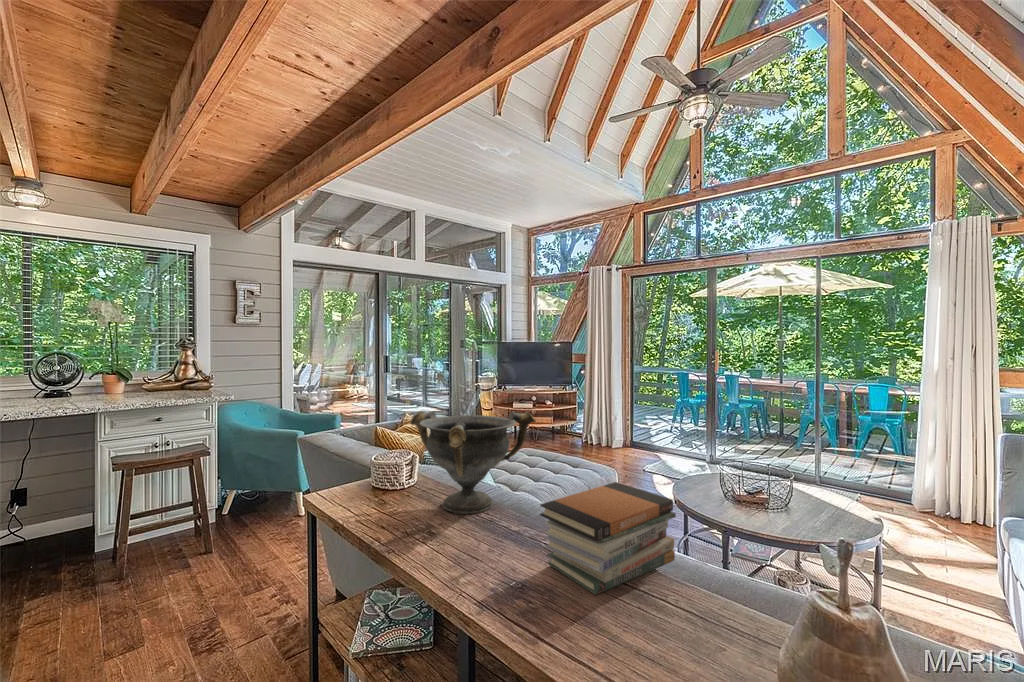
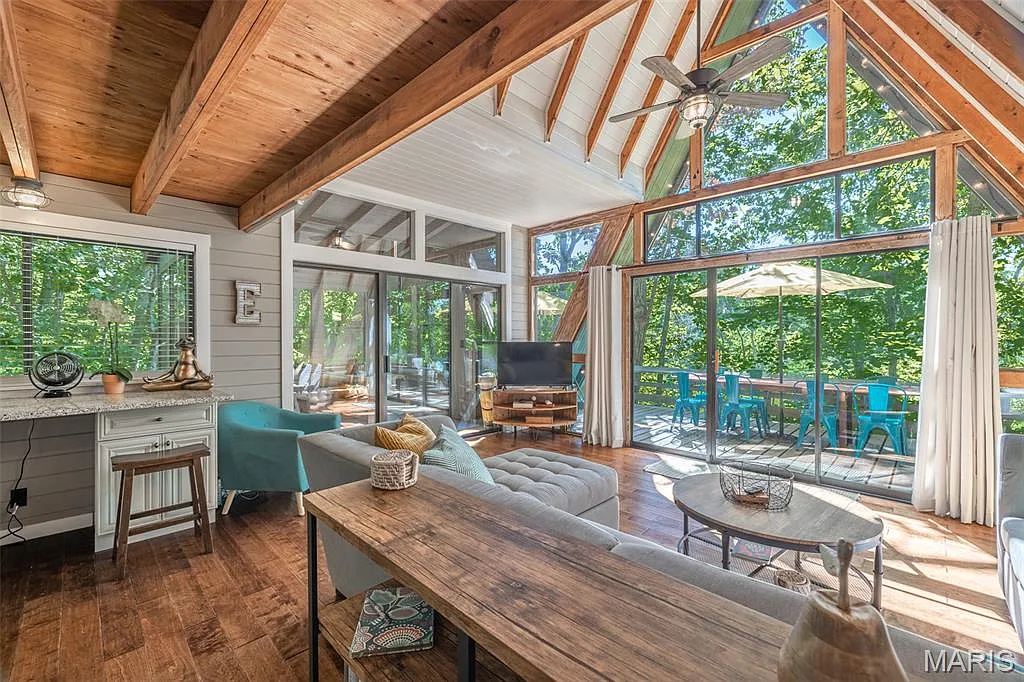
- book stack [539,481,677,596]
- decorative bowl [409,410,537,515]
